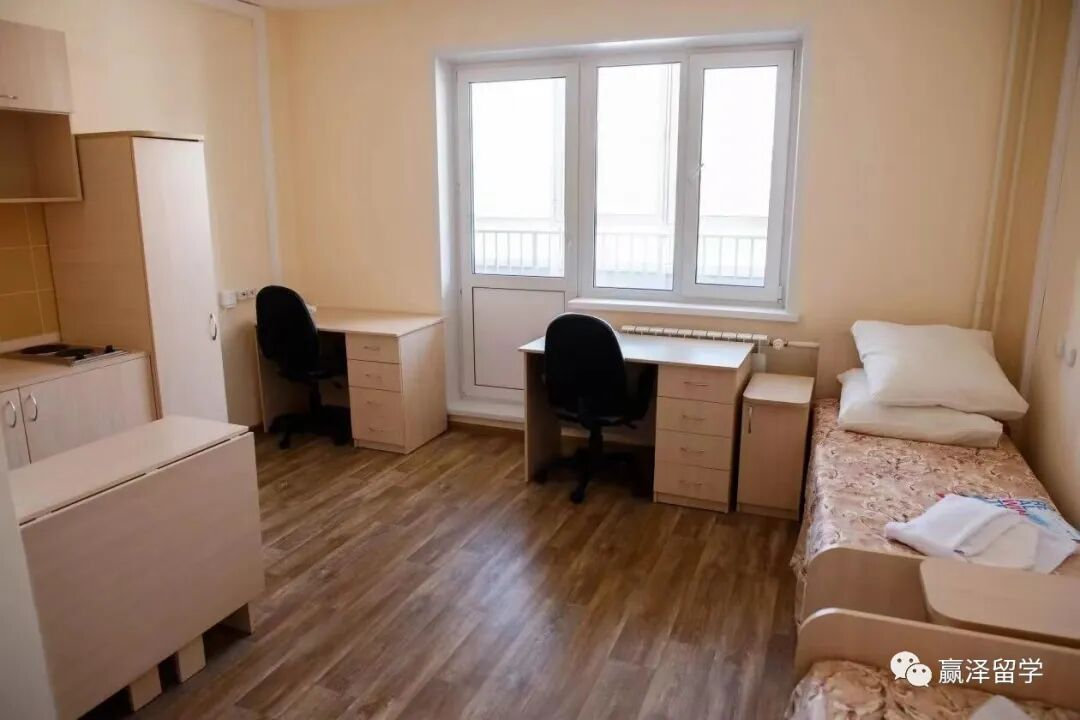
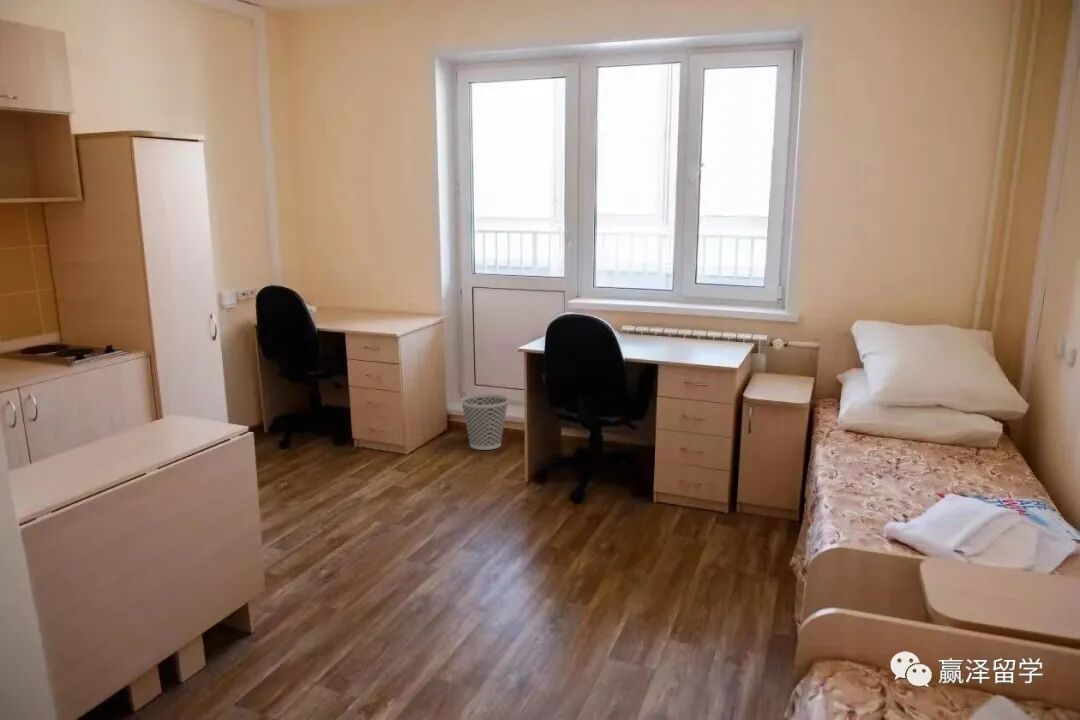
+ wastebasket [460,393,510,451]
